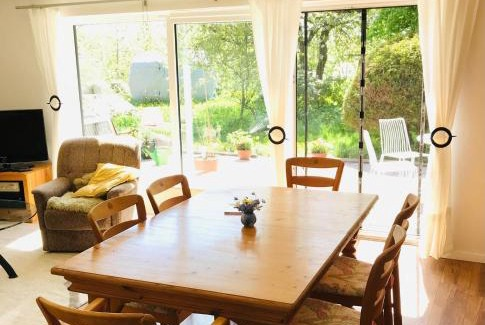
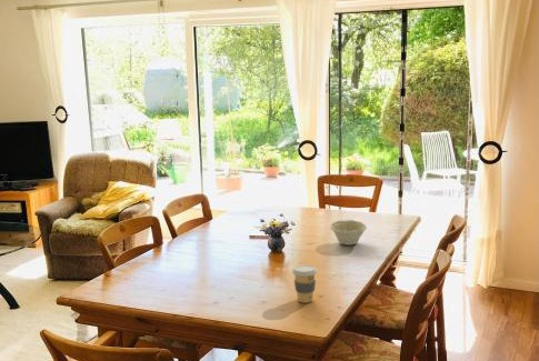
+ bowl [329,219,368,247]
+ coffee cup [291,264,318,304]
